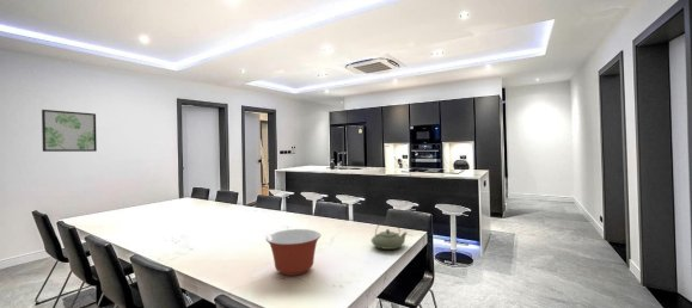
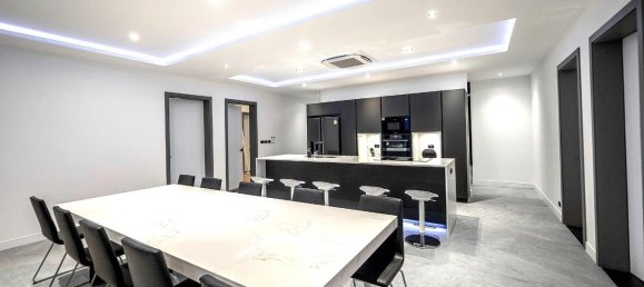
- wall art [41,109,98,153]
- mixing bowl [265,228,321,277]
- teapot [371,218,409,251]
